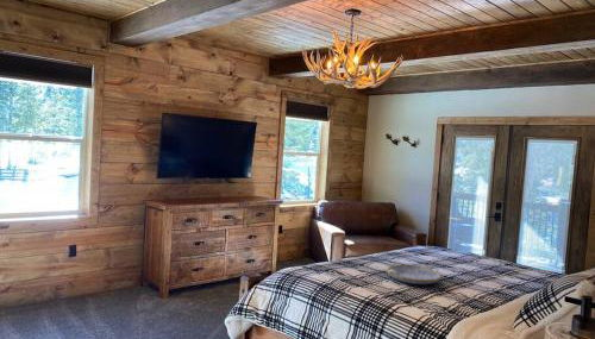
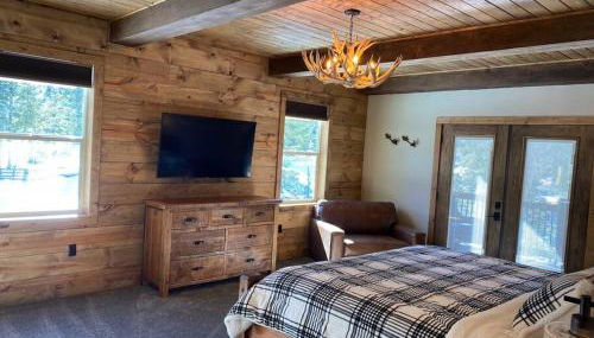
- serving tray [386,264,443,285]
